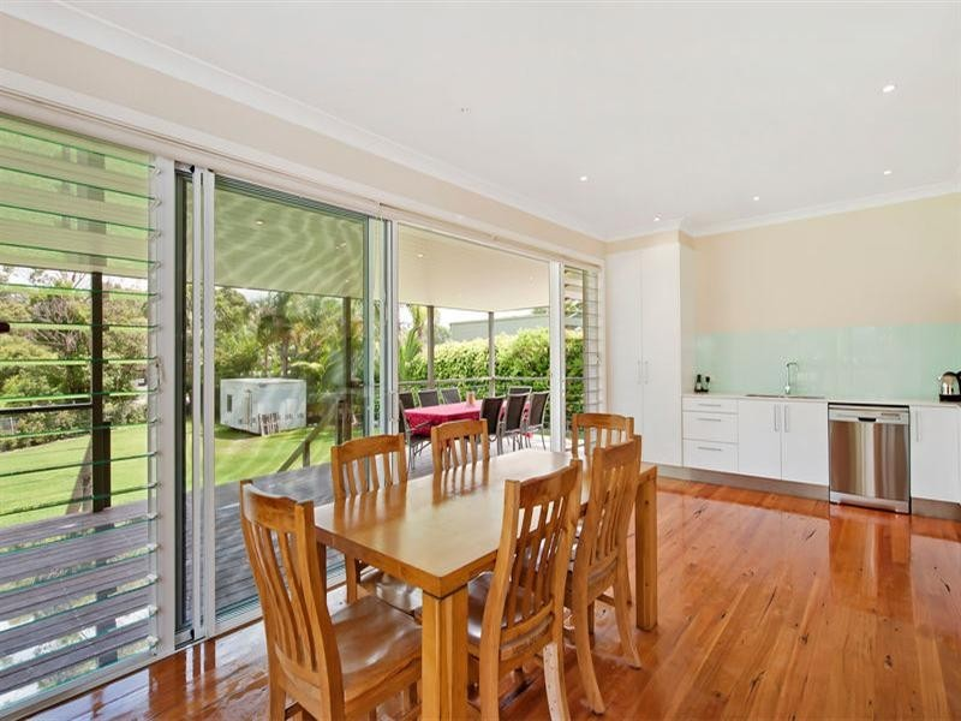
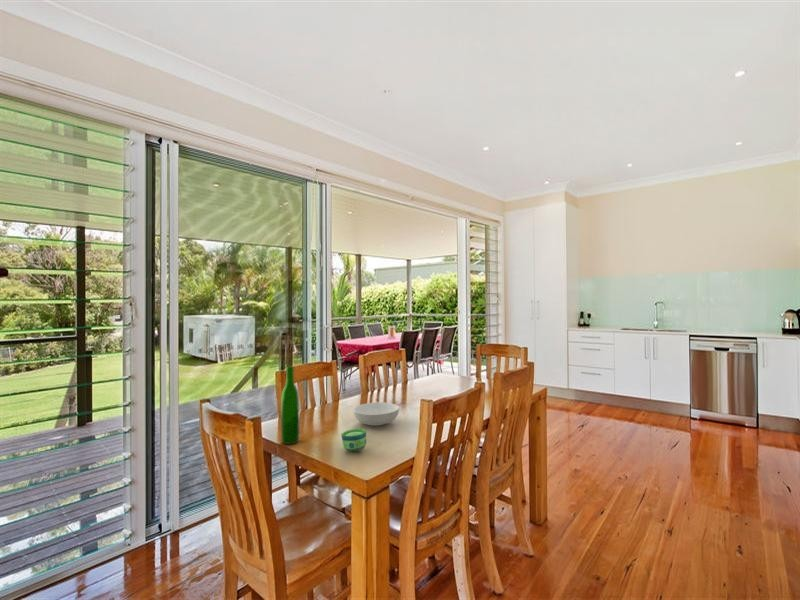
+ wine bottle [280,365,301,445]
+ serving bowl [352,401,400,427]
+ cup [341,427,367,453]
